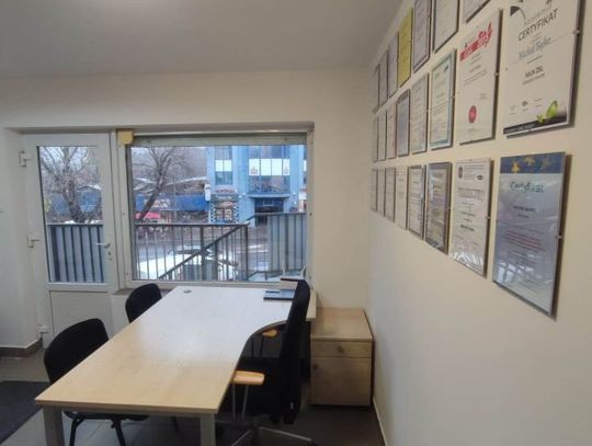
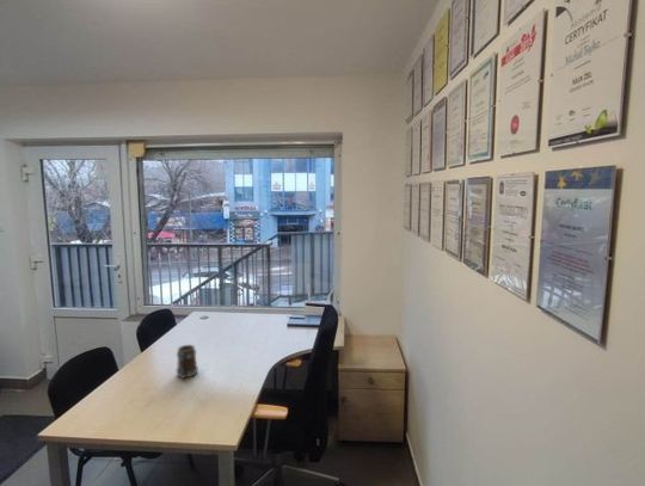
+ mug [176,344,199,380]
